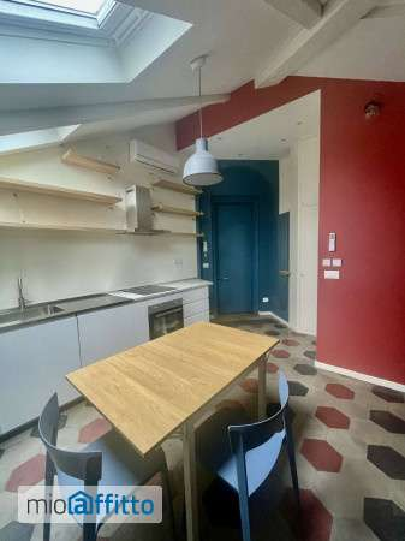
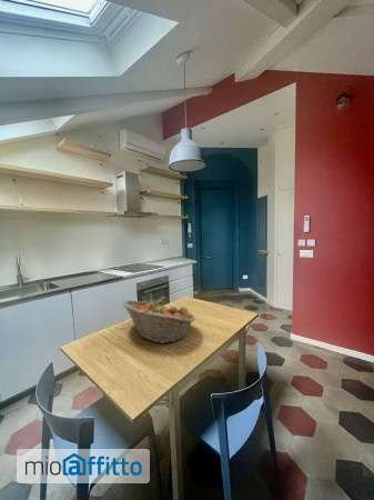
+ fruit basket [122,299,196,344]
